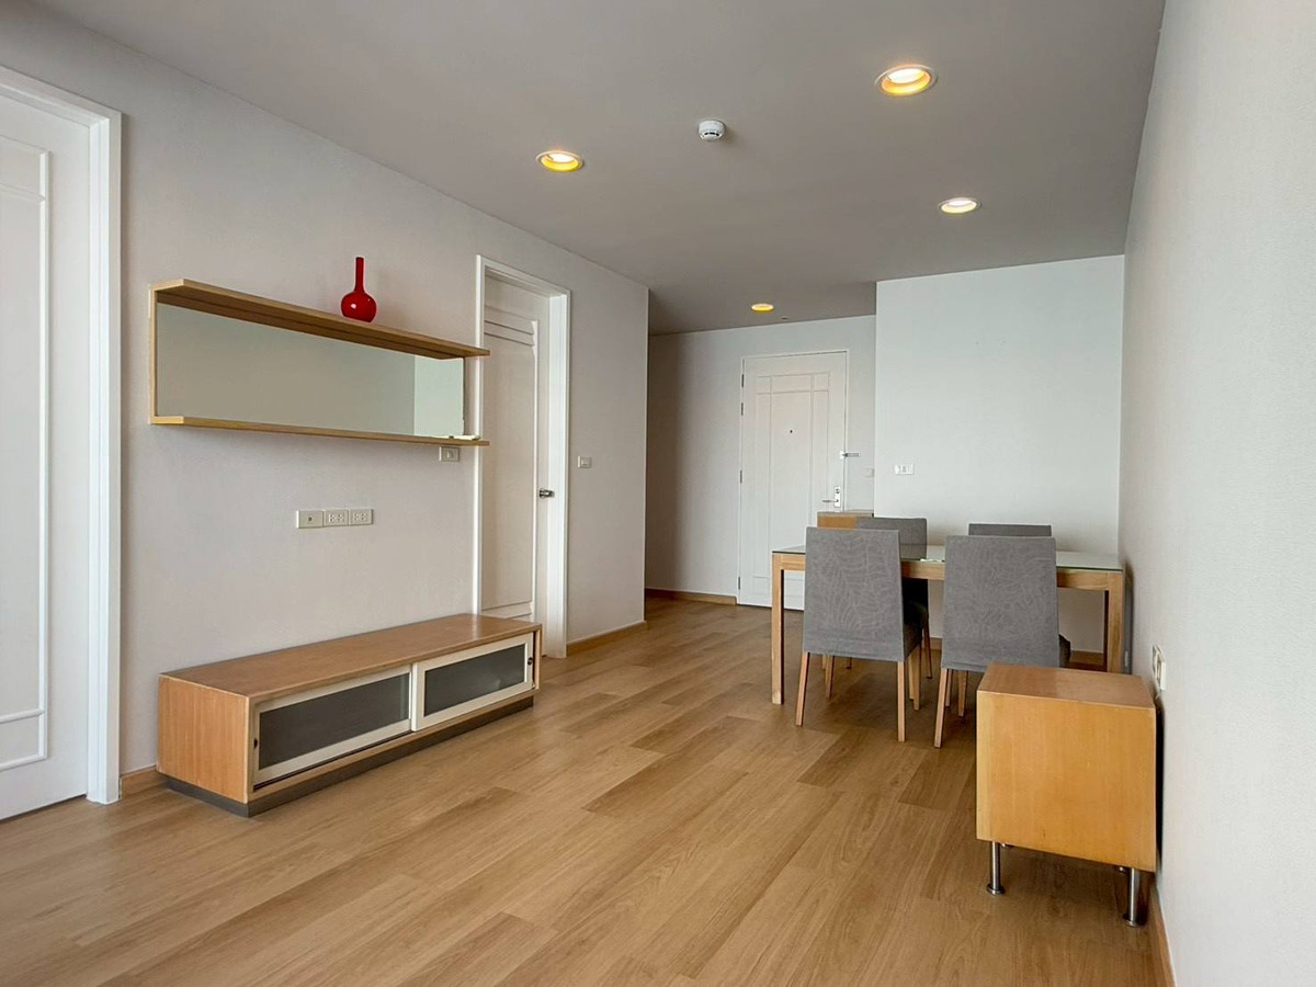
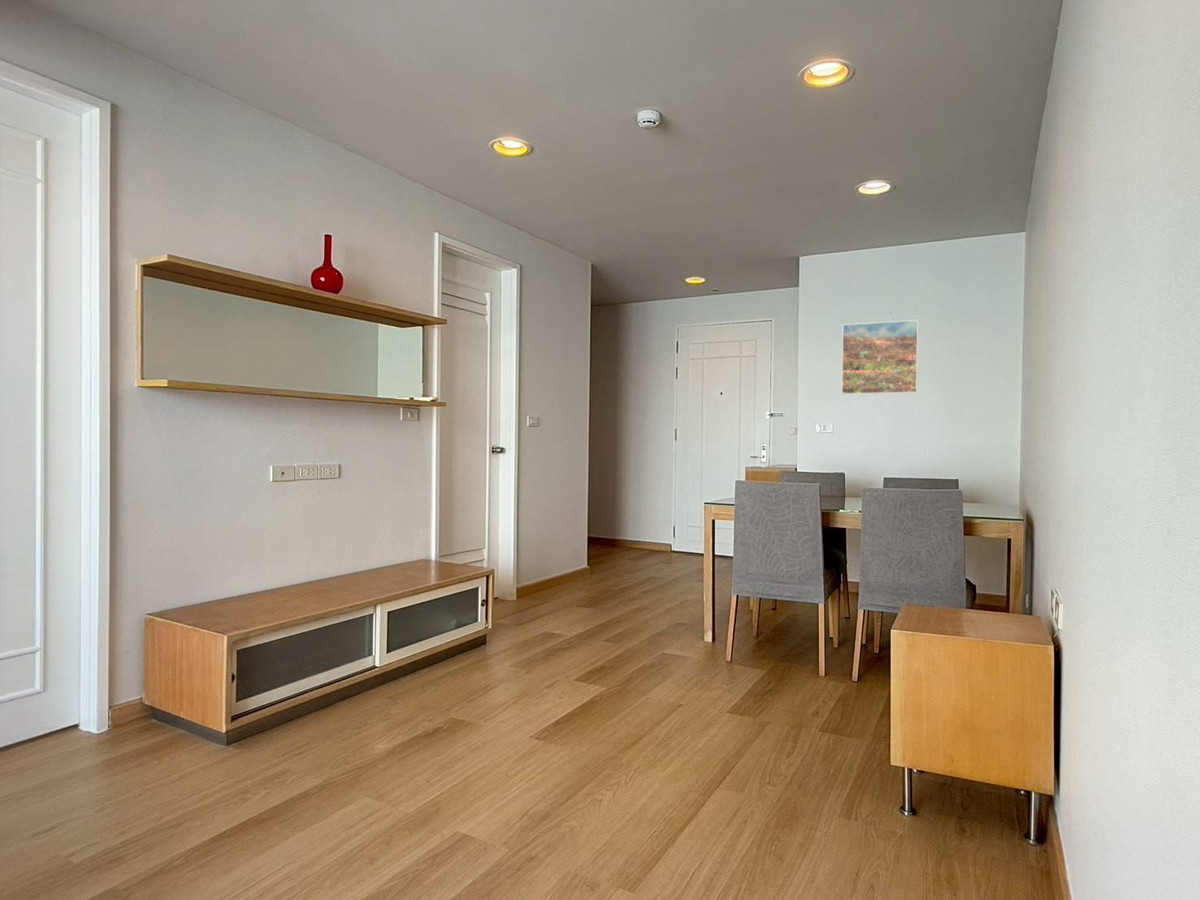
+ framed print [841,319,919,395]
